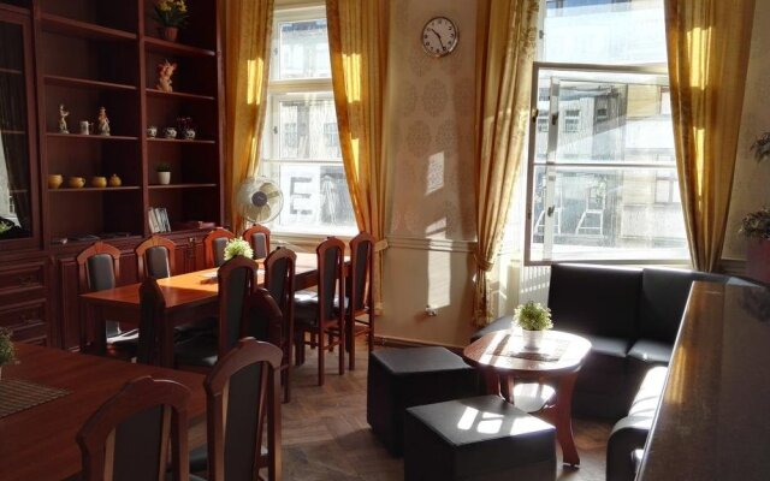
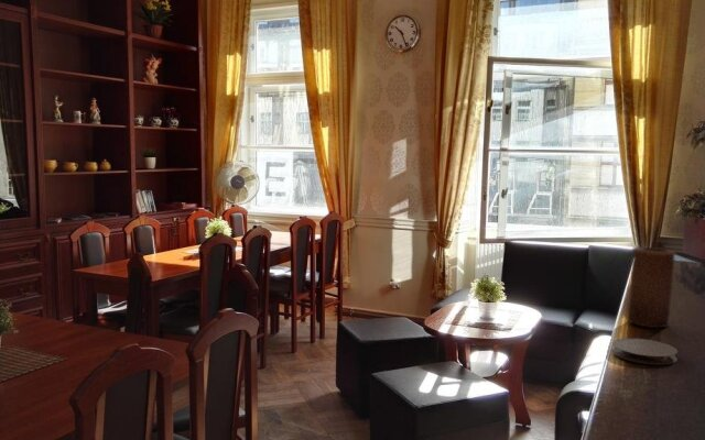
+ candle [627,246,676,329]
+ coaster [611,338,679,365]
